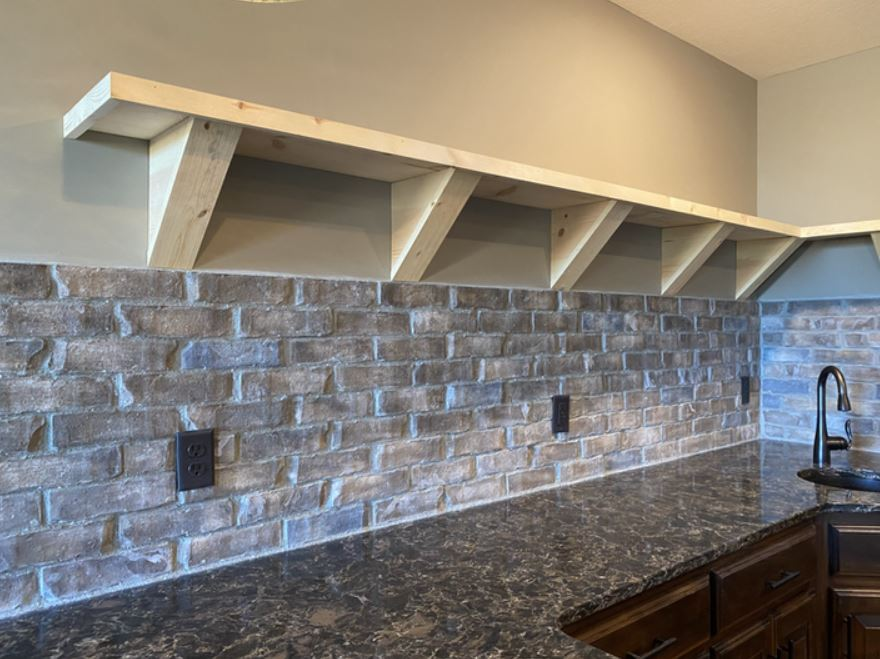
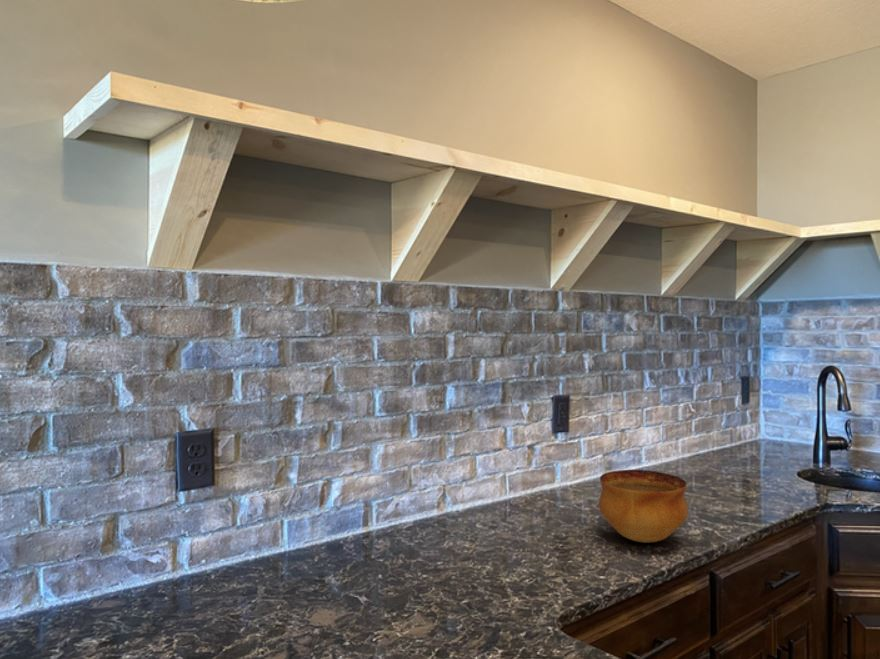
+ bowl [598,469,689,544]
